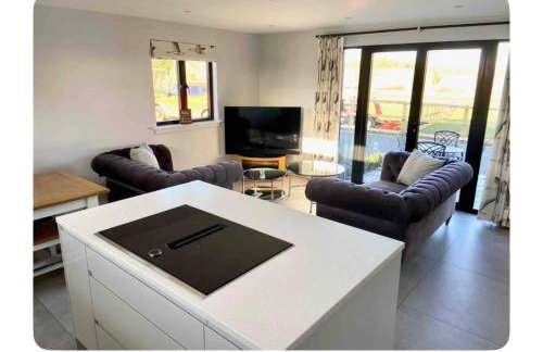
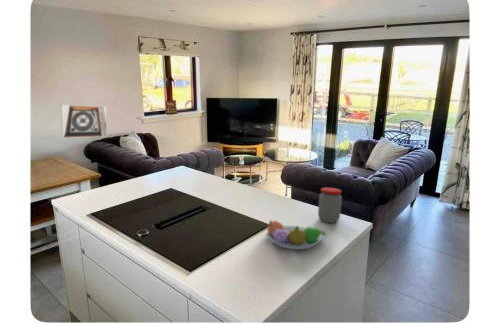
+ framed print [60,104,108,139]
+ fruit bowl [265,219,326,250]
+ jar [317,187,343,224]
